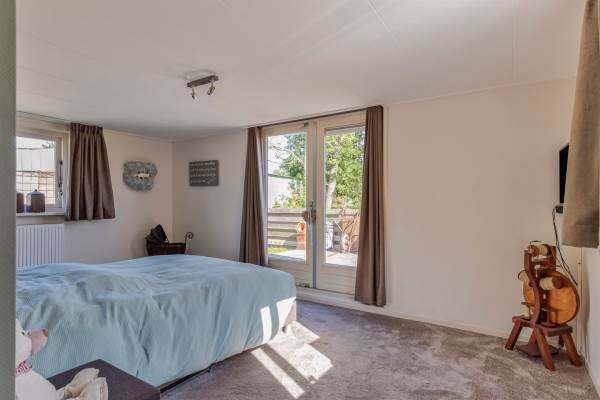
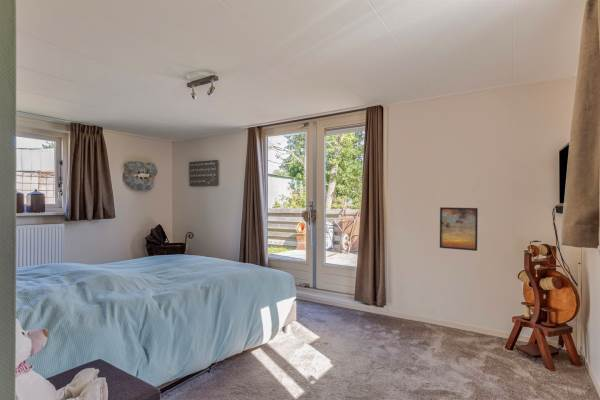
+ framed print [439,206,479,252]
